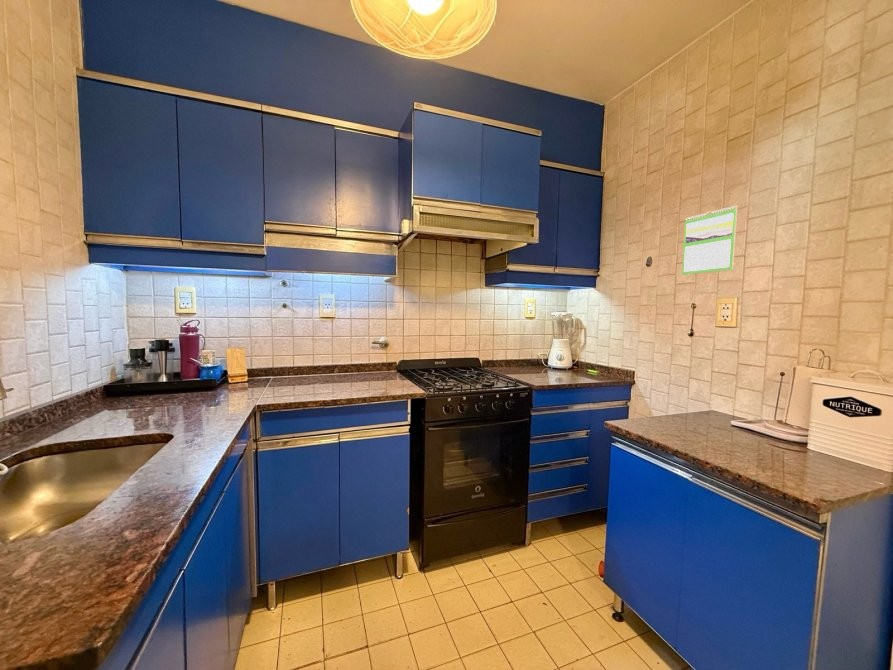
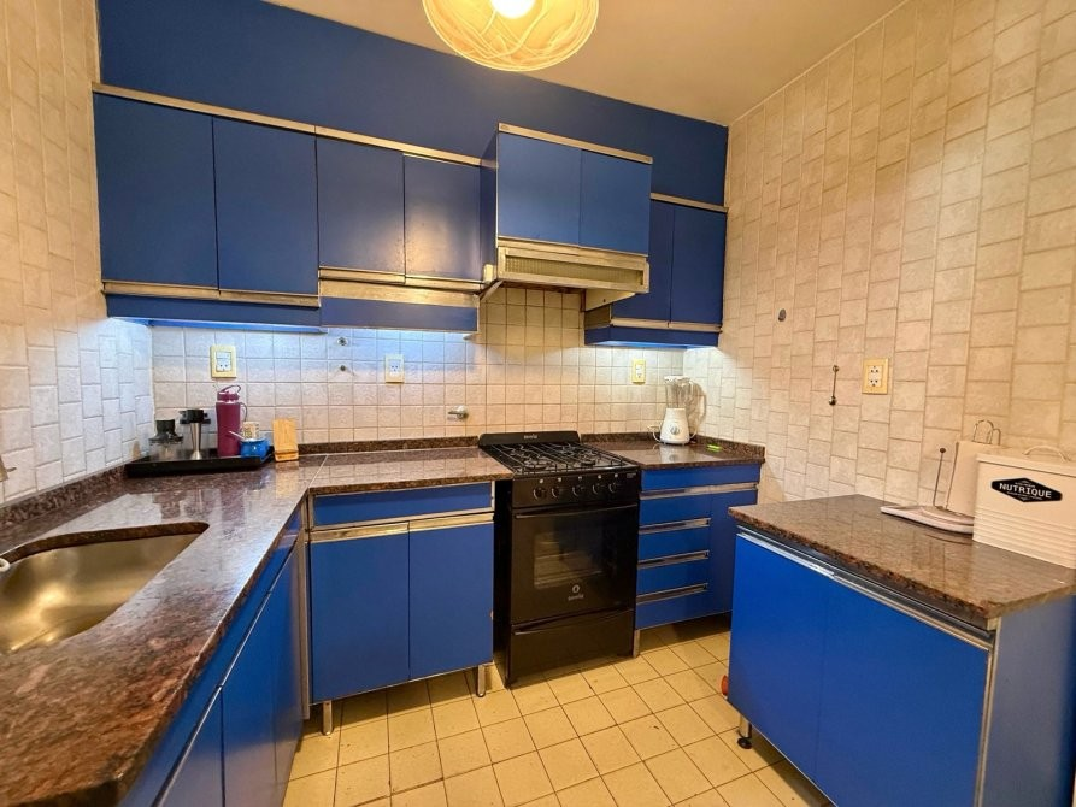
- calendar [681,205,738,276]
